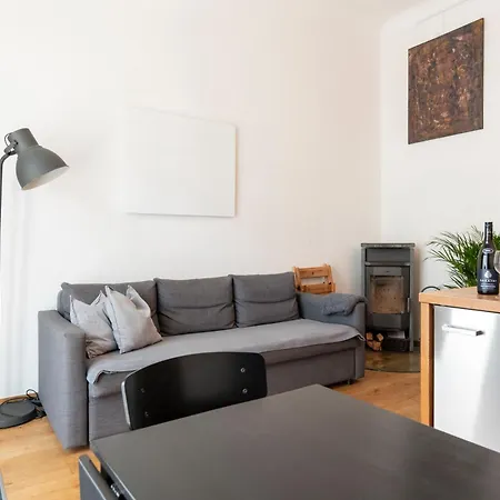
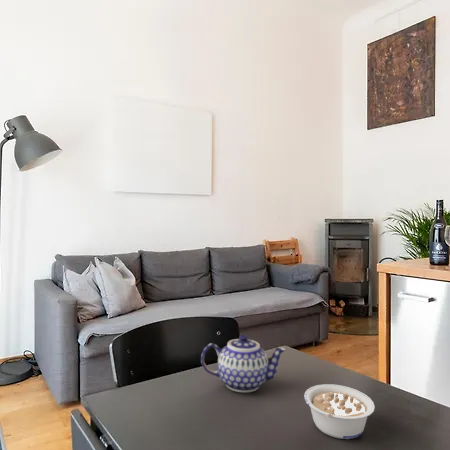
+ legume [303,383,376,440]
+ teapot [200,334,287,393]
